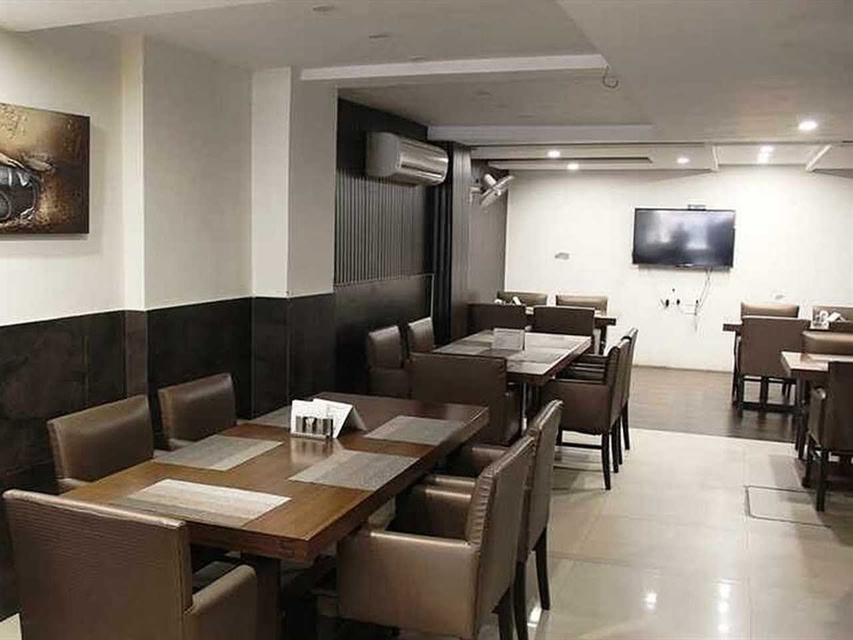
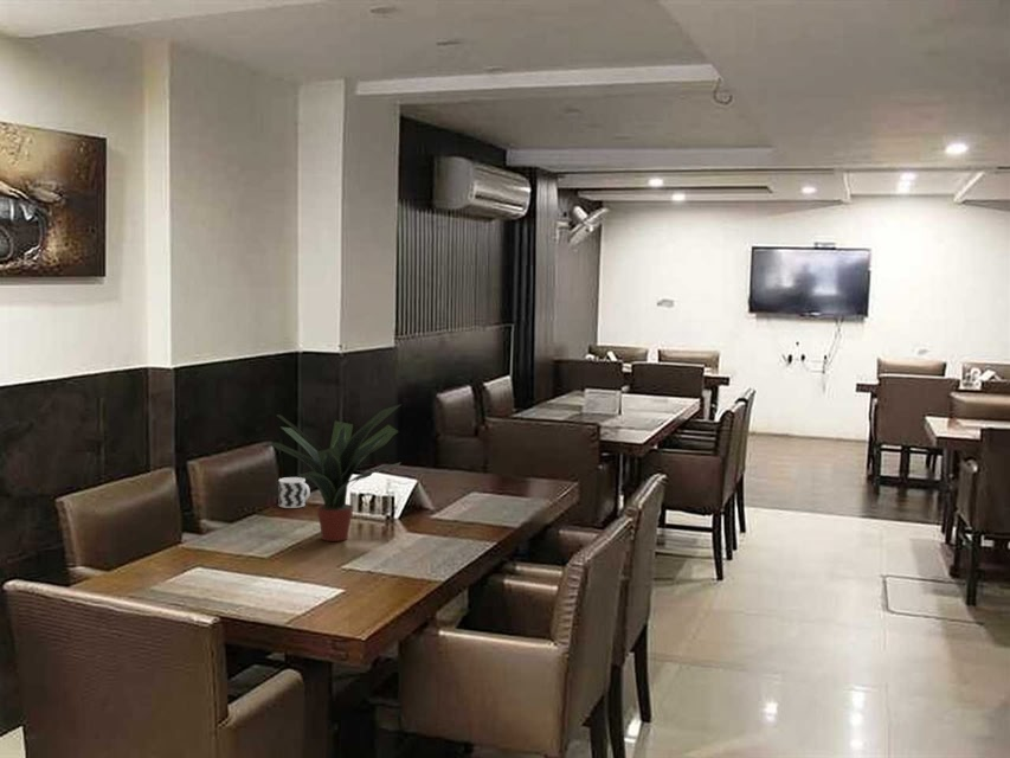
+ cup [277,476,311,509]
+ potted plant [266,404,403,542]
